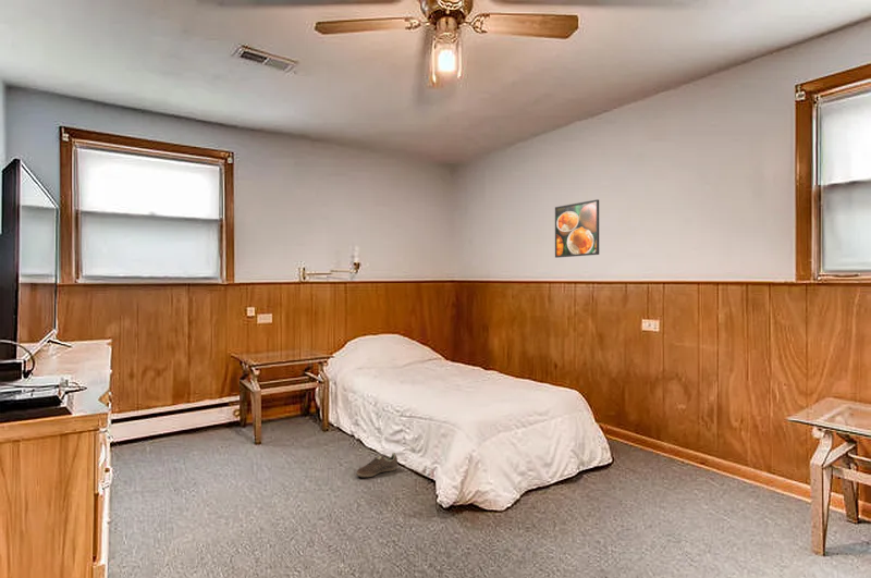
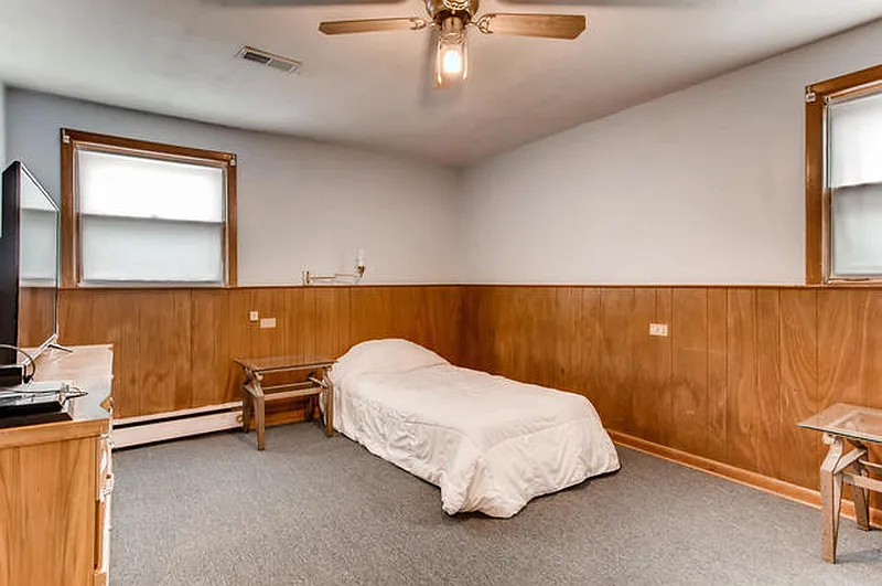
- sneaker [355,452,398,478]
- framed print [554,198,600,259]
